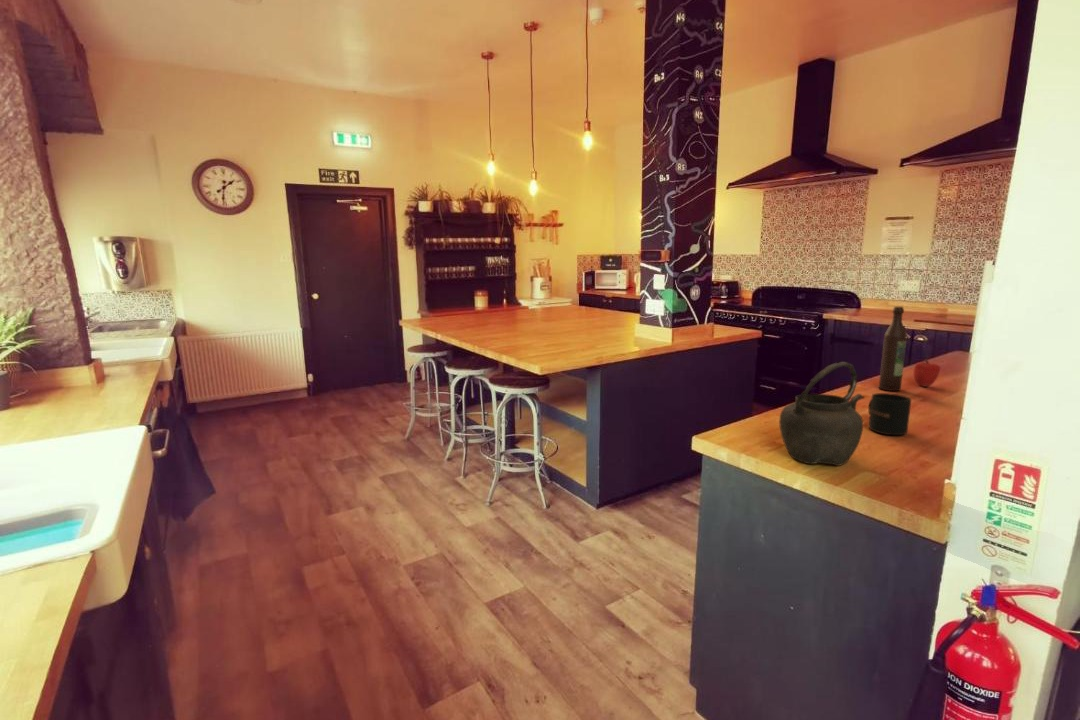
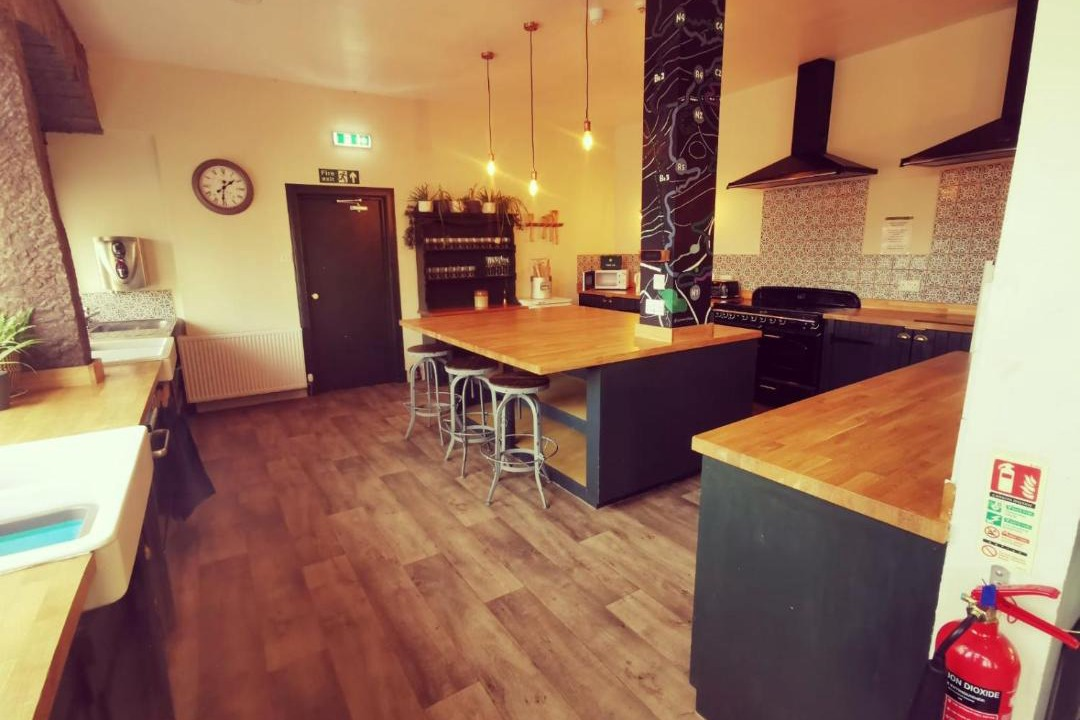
- kettle [778,361,866,467]
- wine bottle [878,306,908,392]
- mug [867,392,912,436]
- apple [913,358,941,388]
